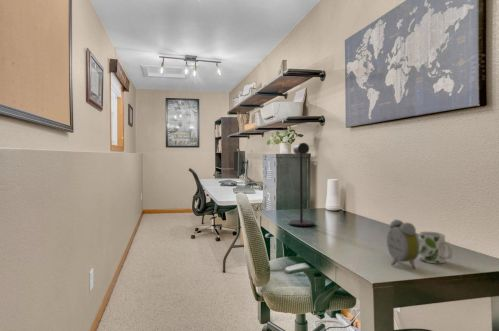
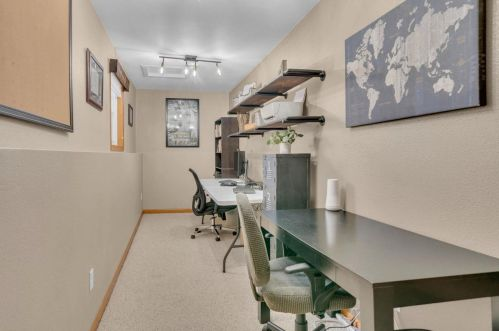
- desk lamp [288,142,315,227]
- alarm clock [386,218,420,270]
- mug [418,231,454,265]
